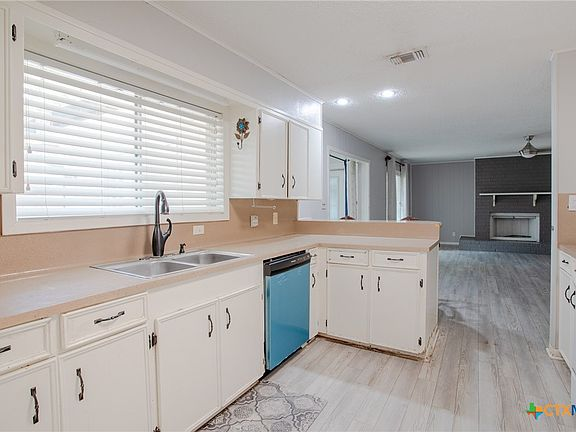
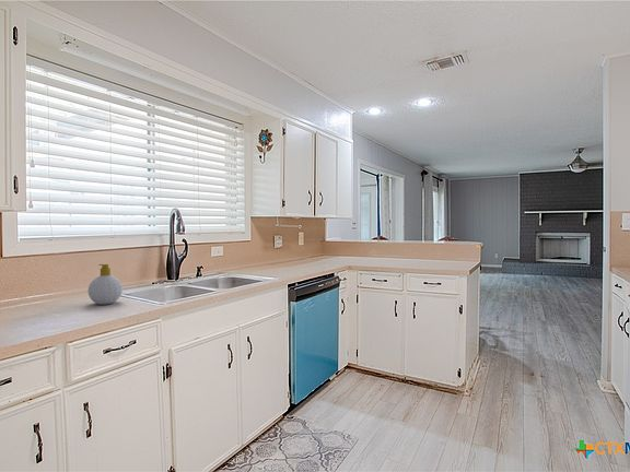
+ soap bottle [86,263,124,306]
